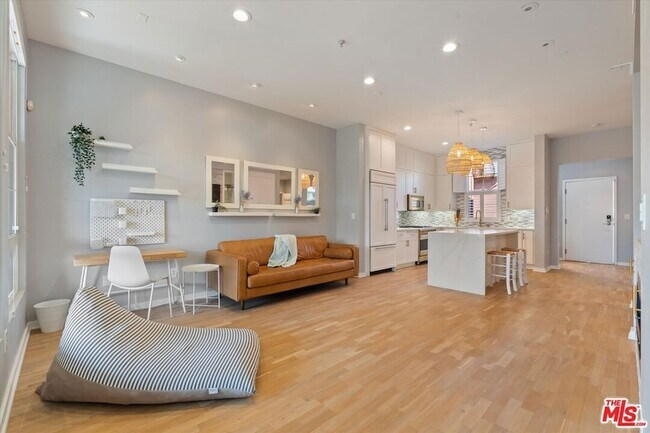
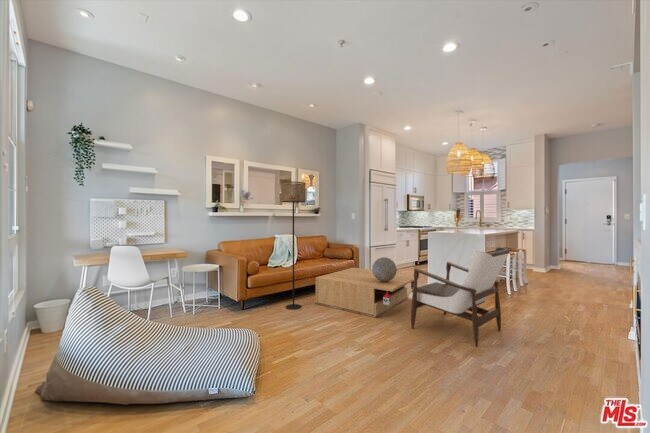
+ decorative sphere [371,256,398,282]
+ armchair [408,246,511,347]
+ coffee table [314,267,422,319]
+ floor lamp [280,181,306,310]
